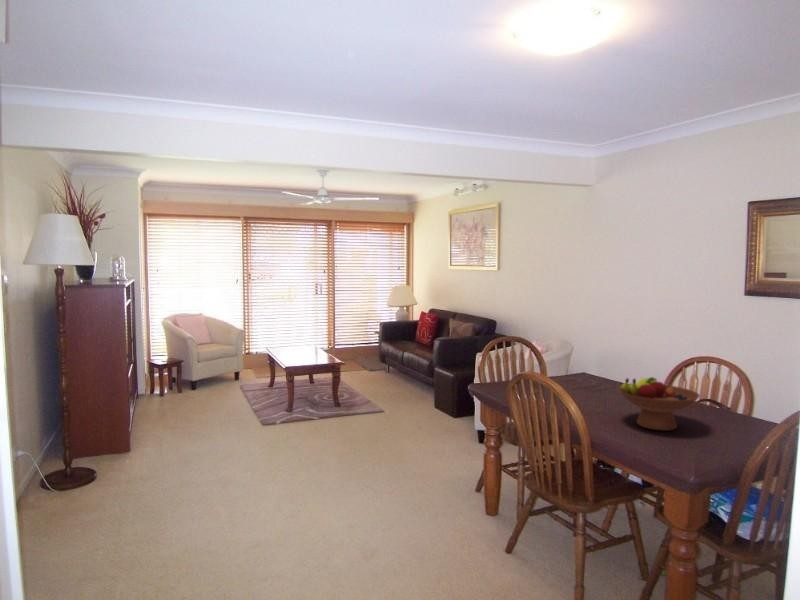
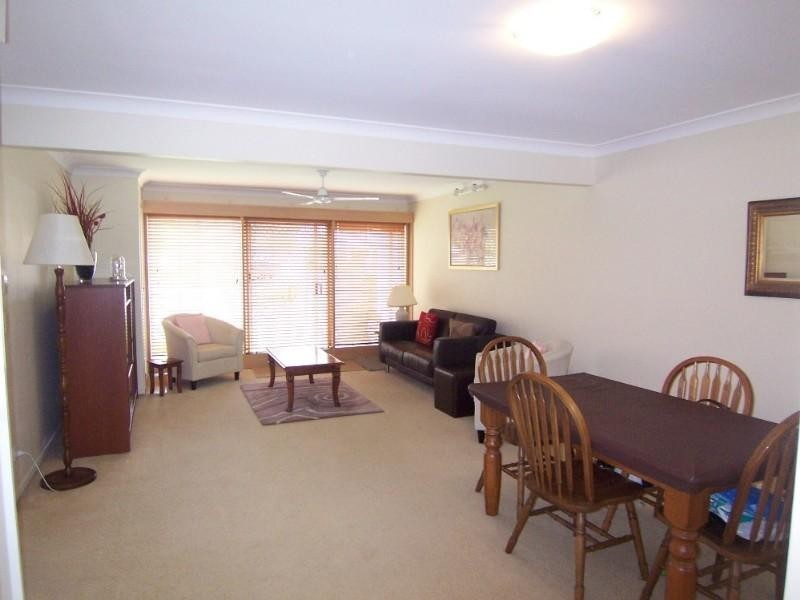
- fruit bowl [617,376,701,432]
